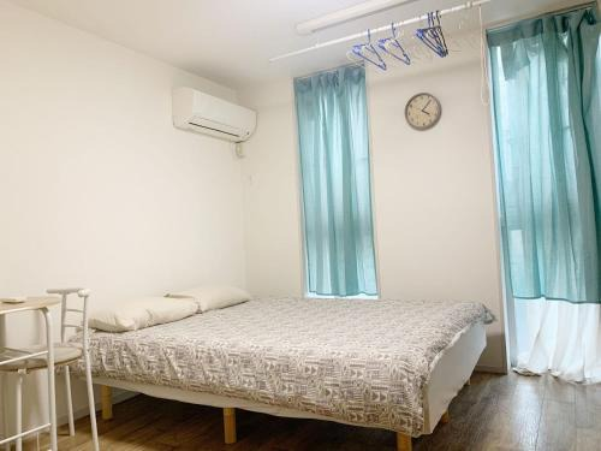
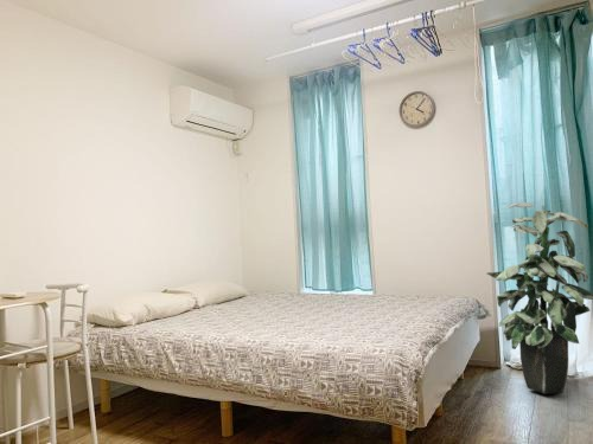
+ indoor plant [485,201,593,395]
